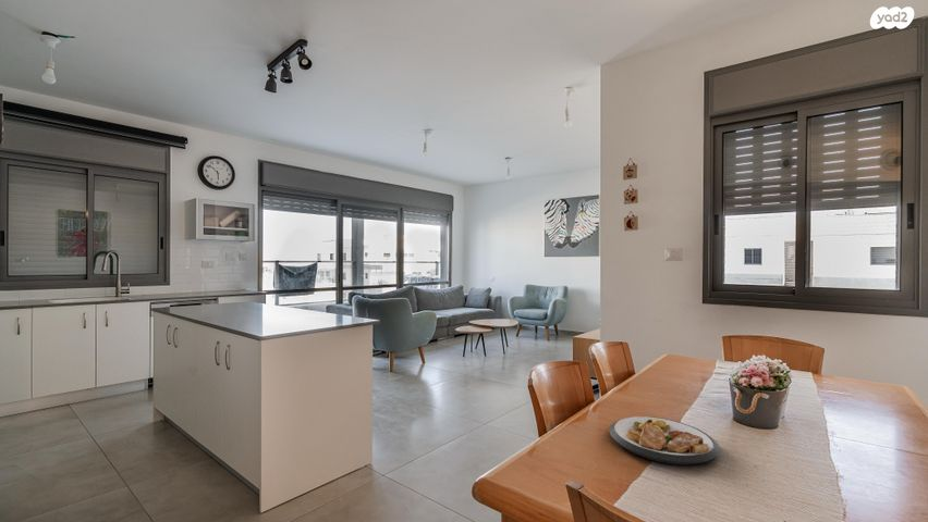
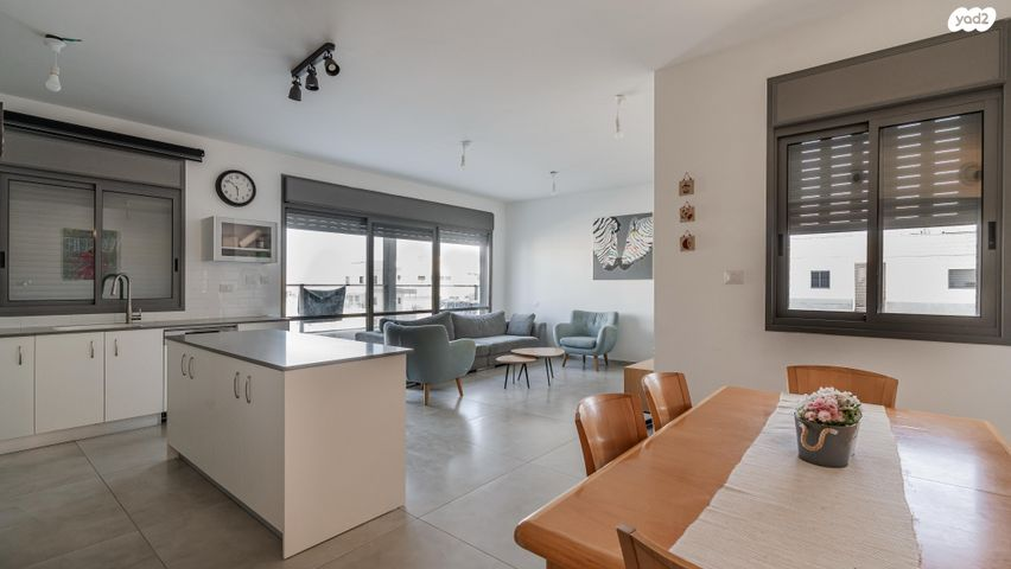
- plate [608,415,721,465]
